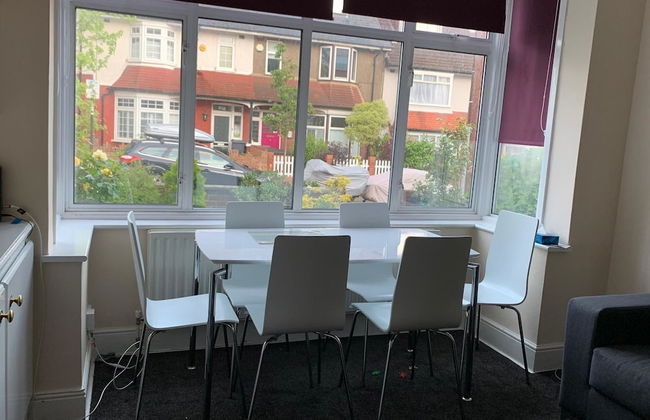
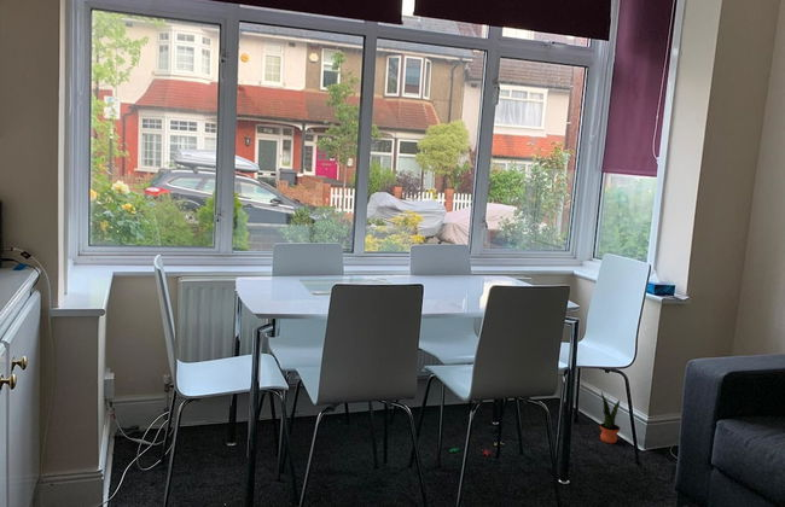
+ potted plant [599,390,621,444]
